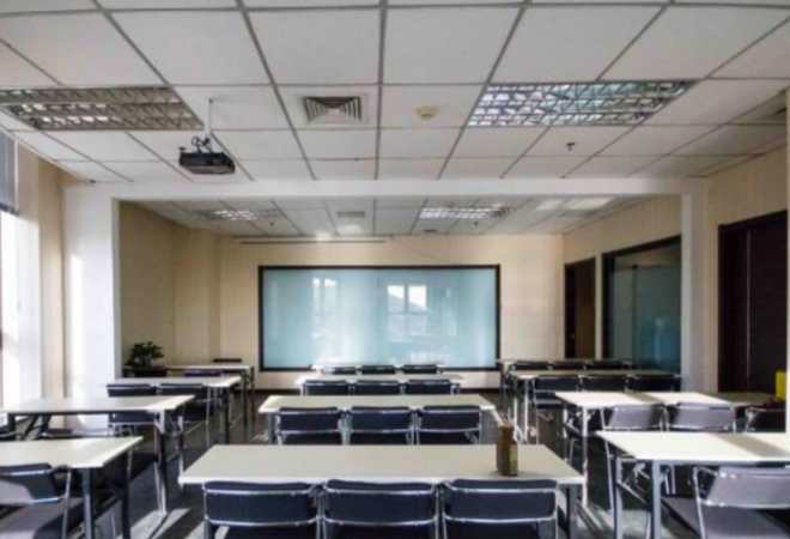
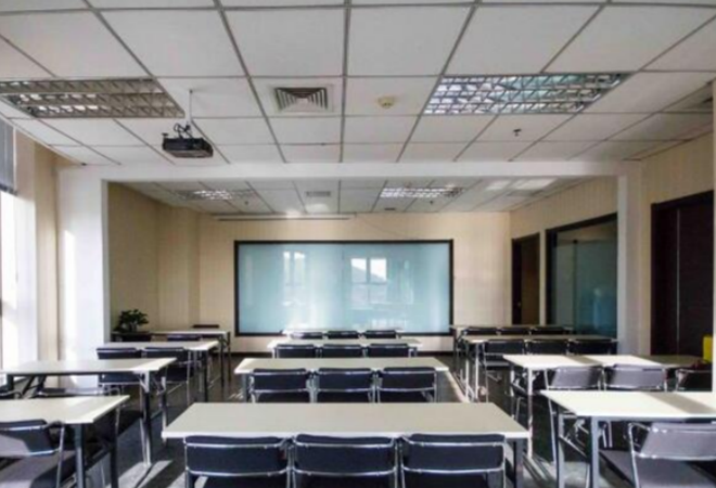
- bottle [494,423,519,477]
